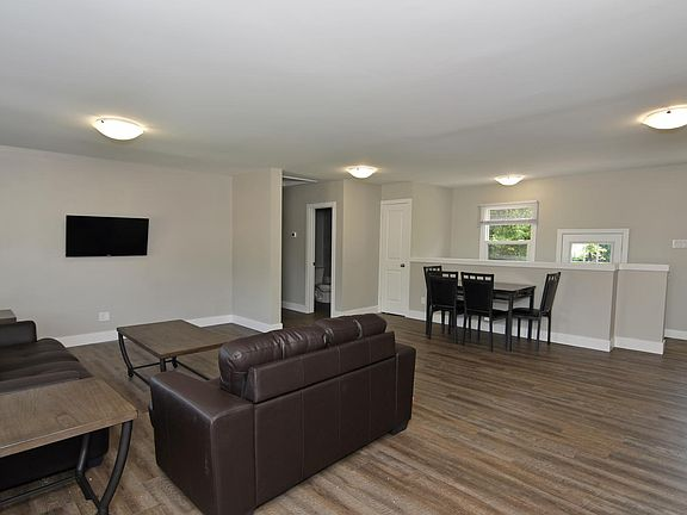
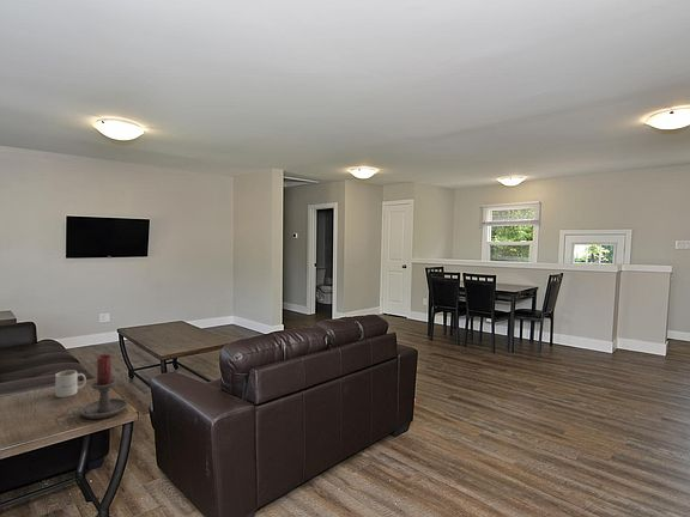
+ candle holder [65,353,128,420]
+ mug [54,369,87,399]
